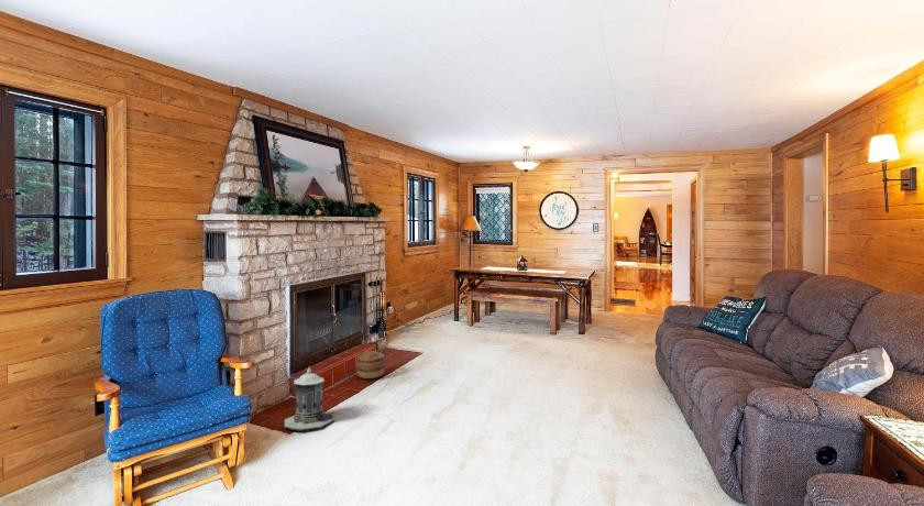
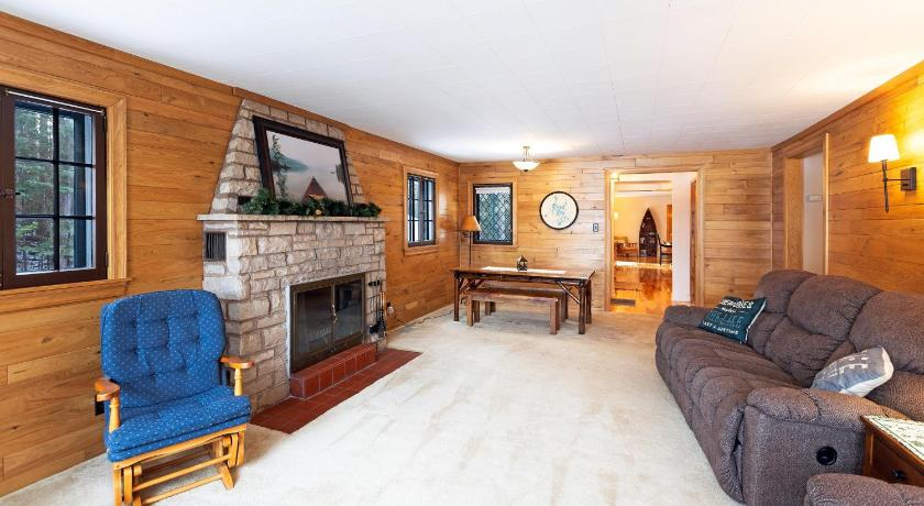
- basket [355,350,386,380]
- lantern [283,367,336,432]
